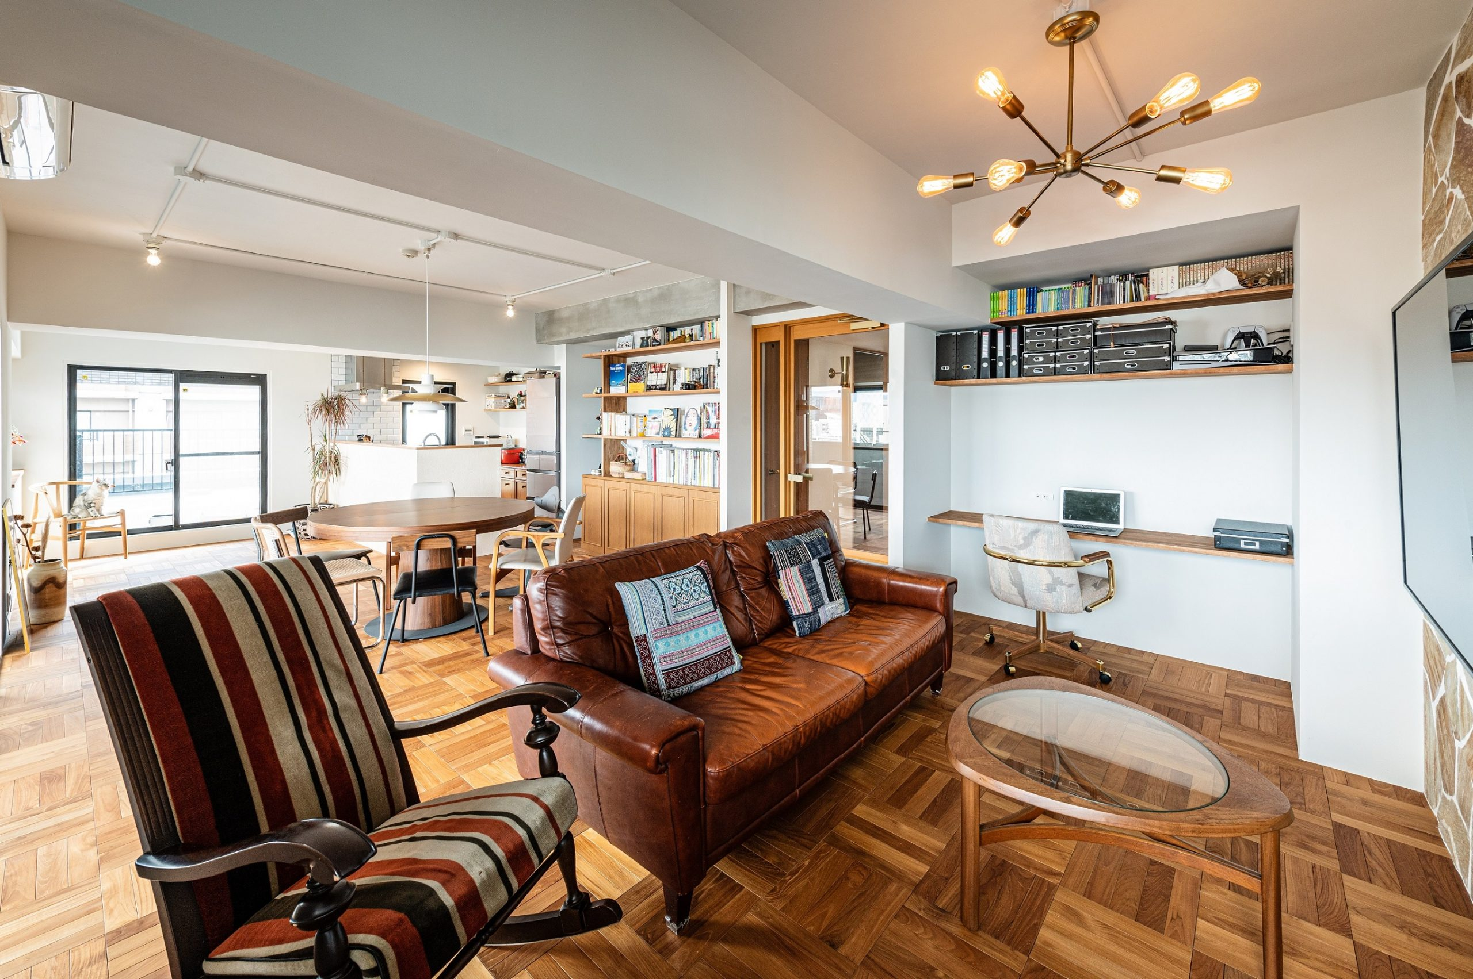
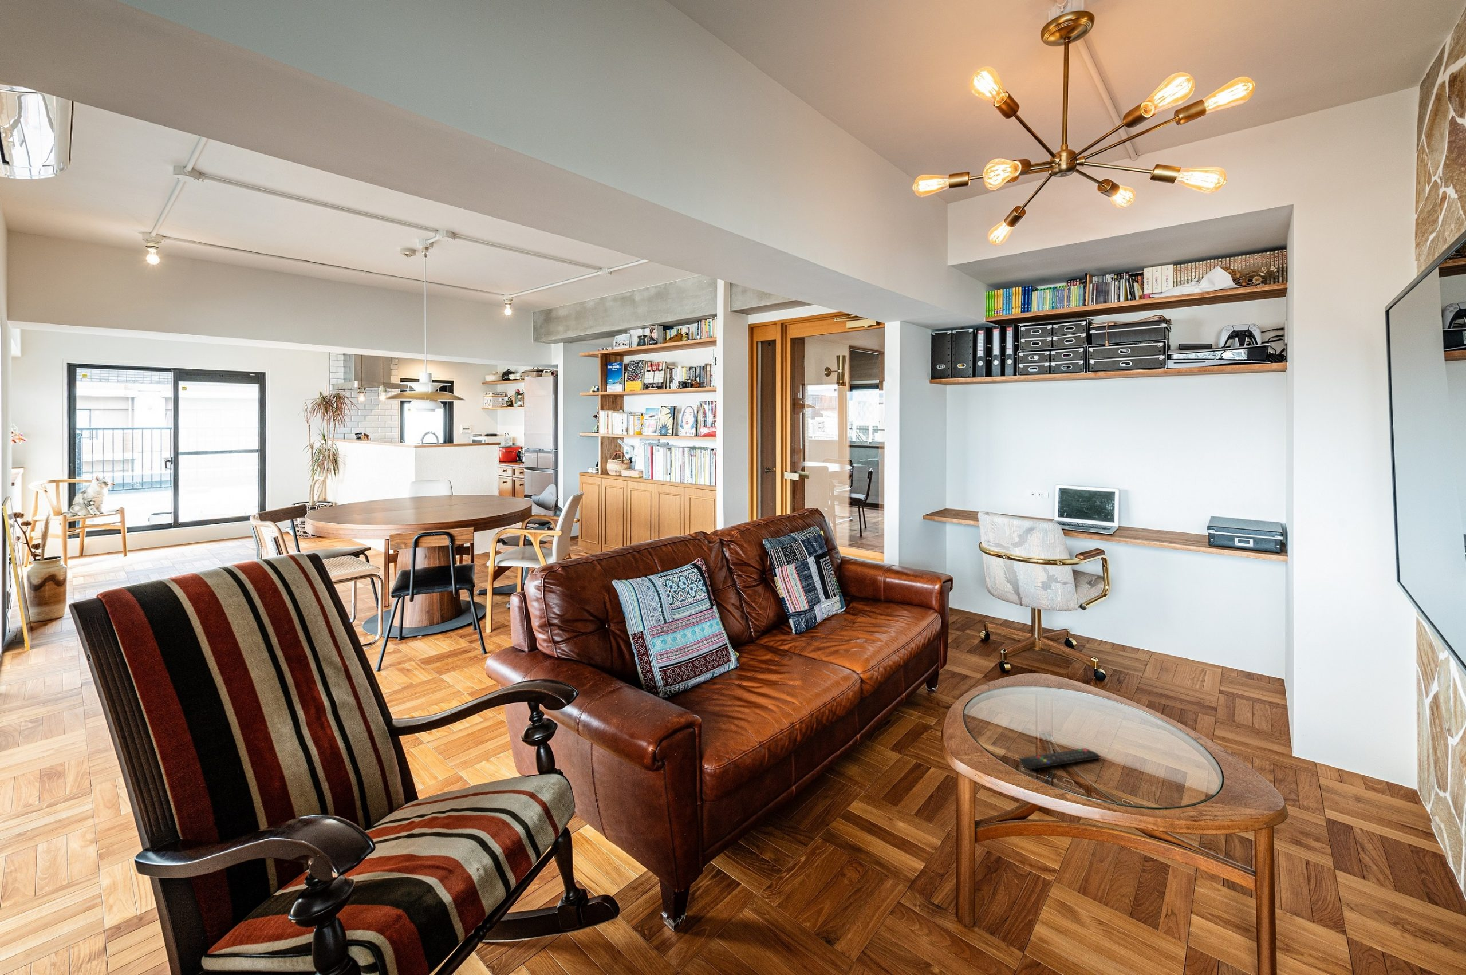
+ remote control [1019,748,1100,769]
